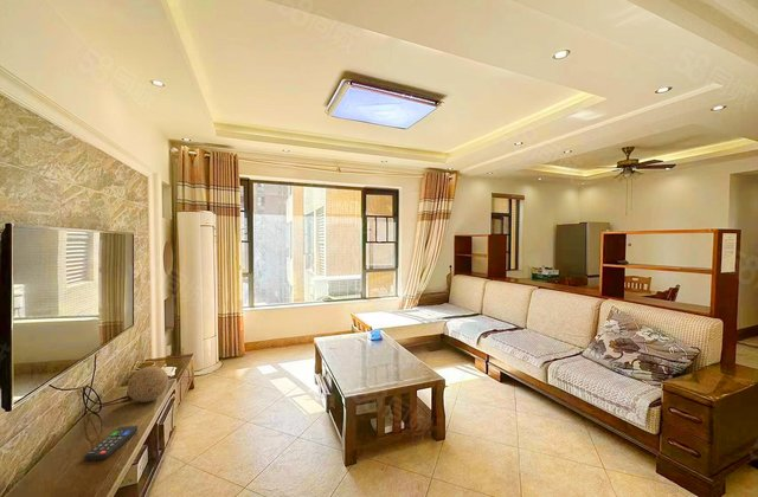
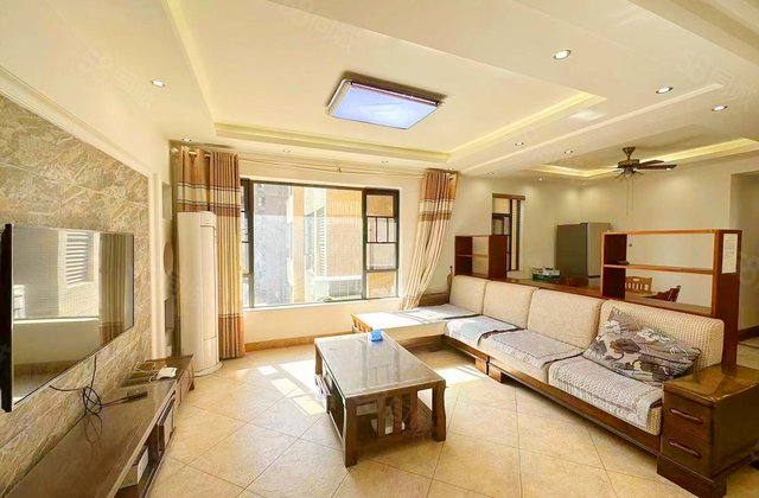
- remote control [83,425,139,462]
- decorative ball [127,366,169,404]
